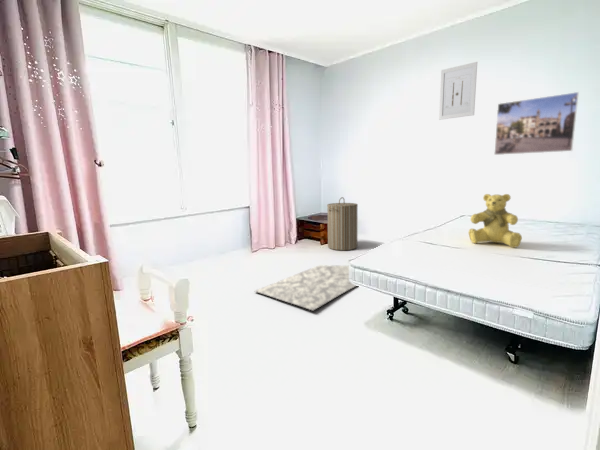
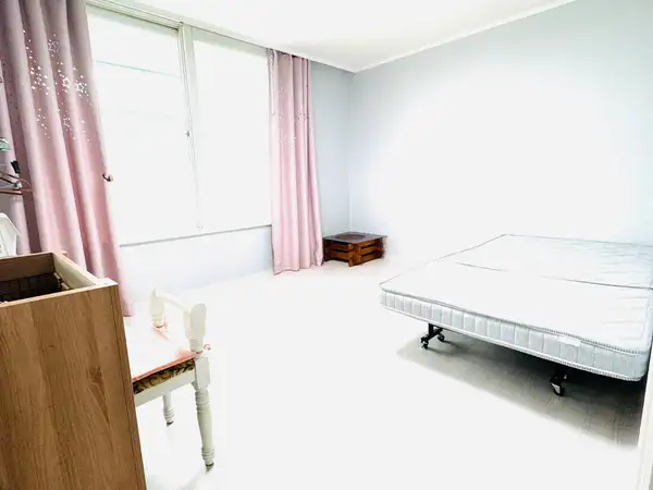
- wall art [438,61,478,121]
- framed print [493,91,580,156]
- rug [254,264,357,312]
- teddy bear [468,193,523,249]
- laundry hamper [326,196,359,251]
